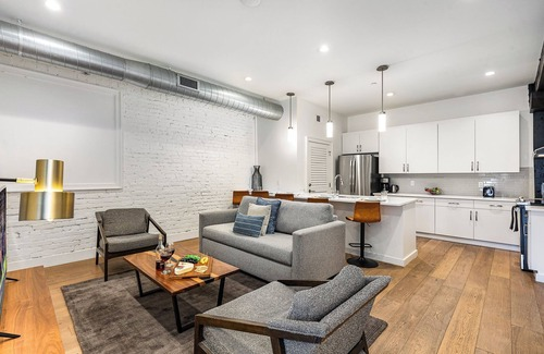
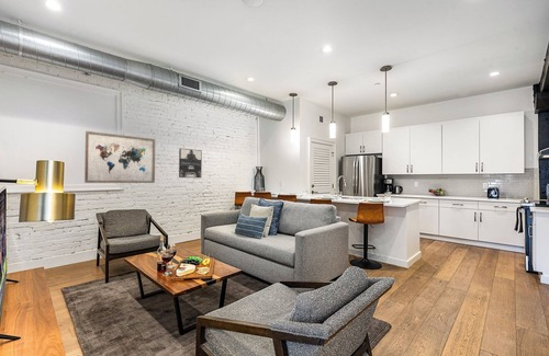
+ wall art [83,130,156,184]
+ wall art [178,147,203,179]
